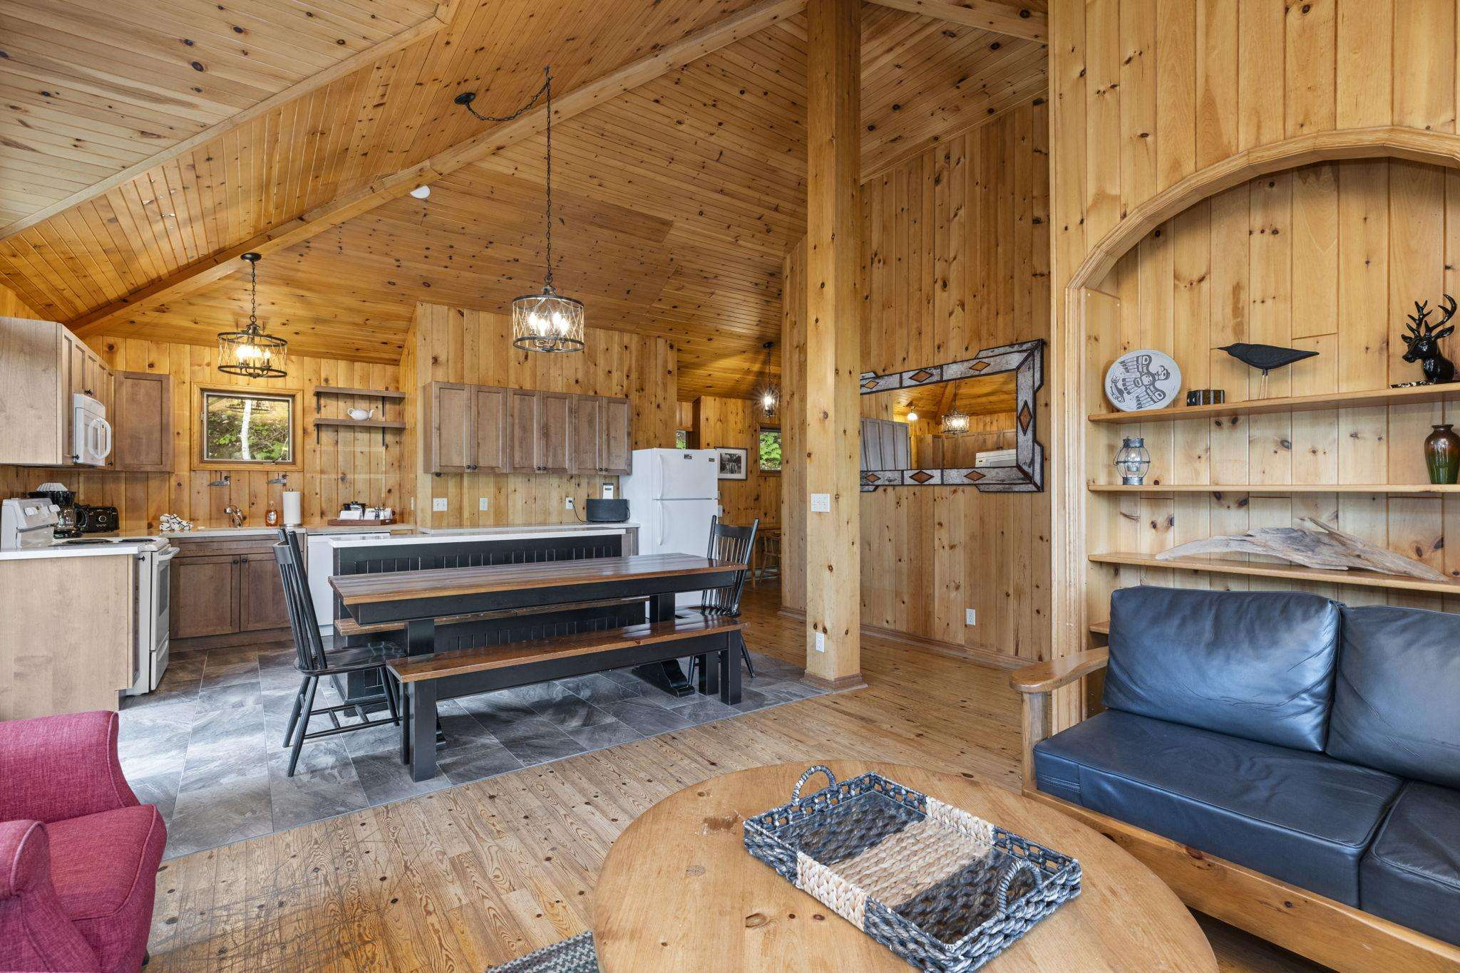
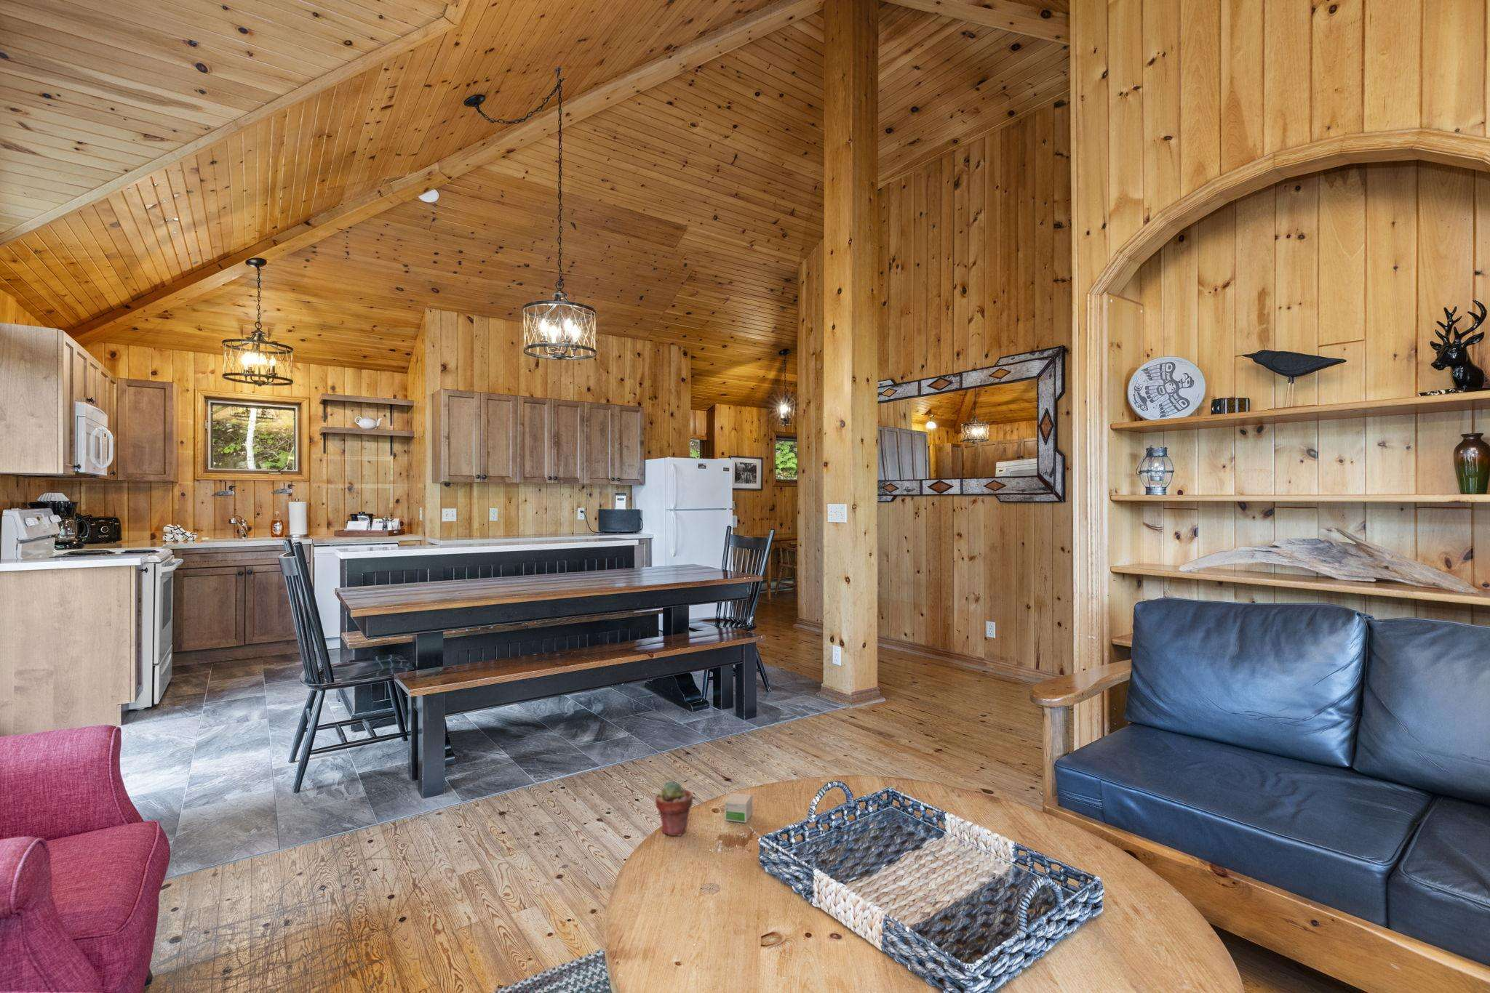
+ potted succulent [655,780,693,837]
+ small box [724,792,753,823]
